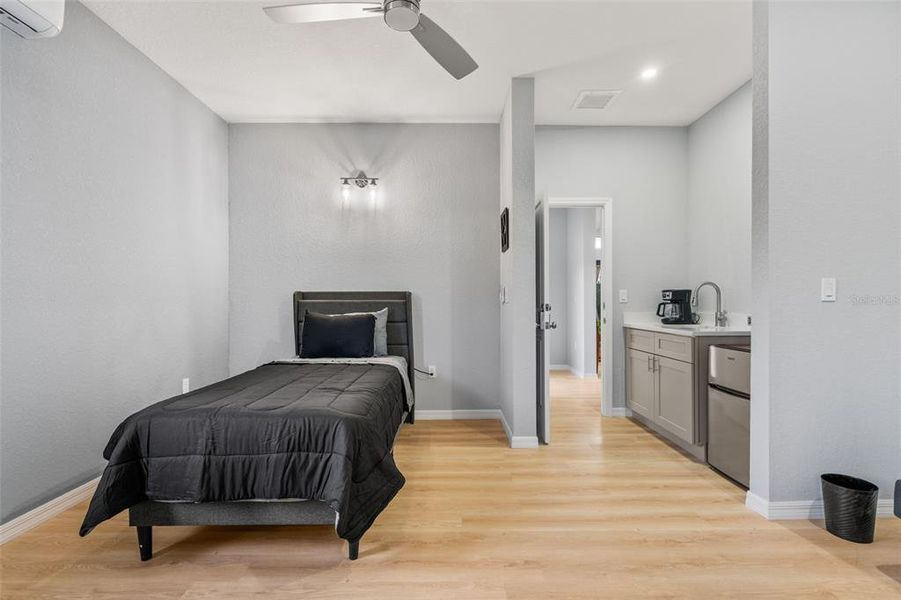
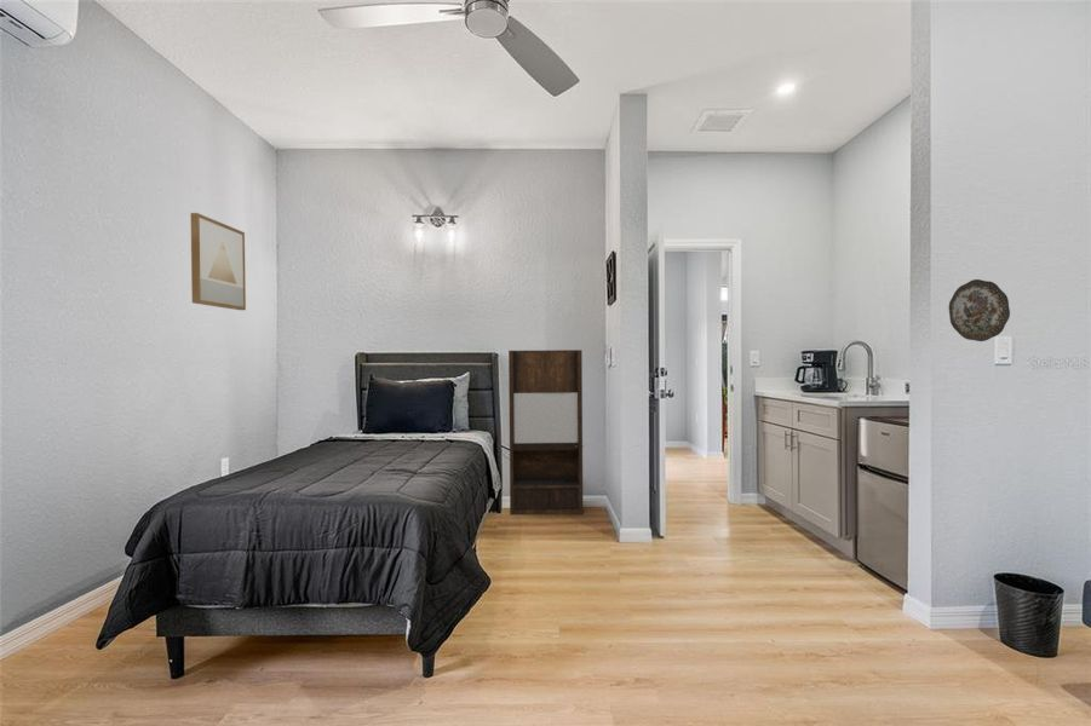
+ shelving unit [507,348,584,517]
+ wall art [190,212,247,311]
+ decorative plate [948,278,1011,342]
